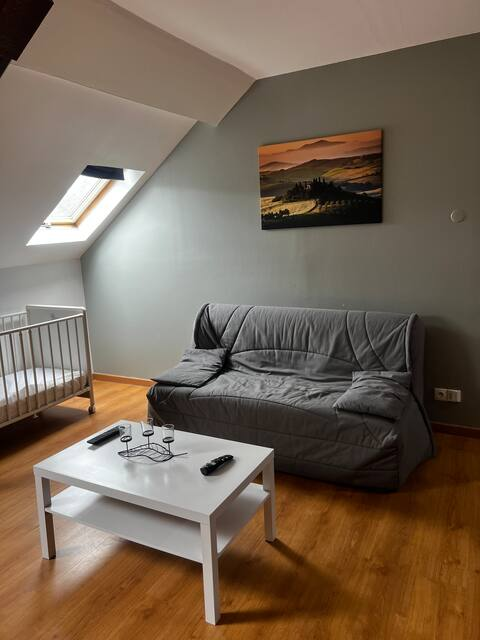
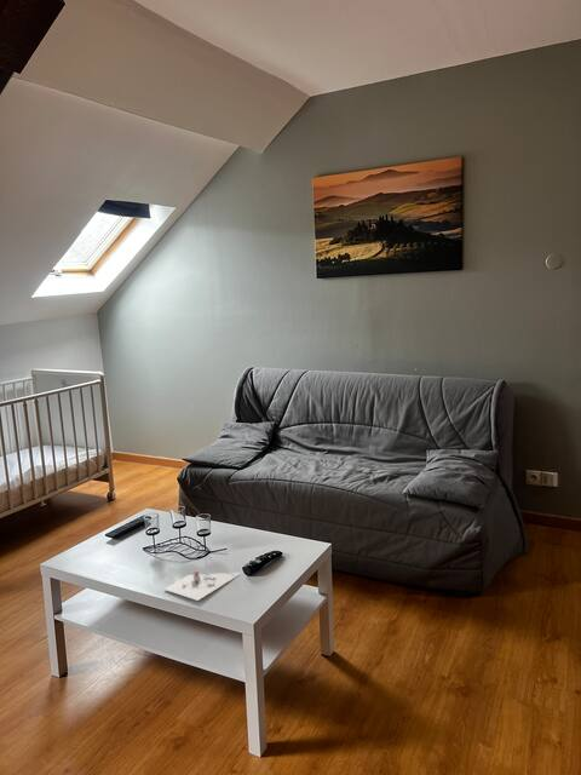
+ architectural model [162,570,242,602]
